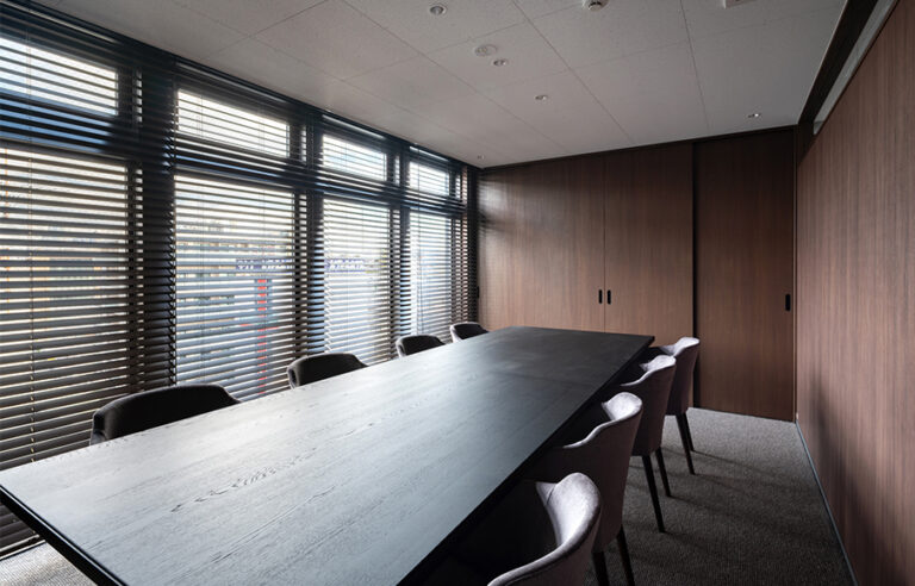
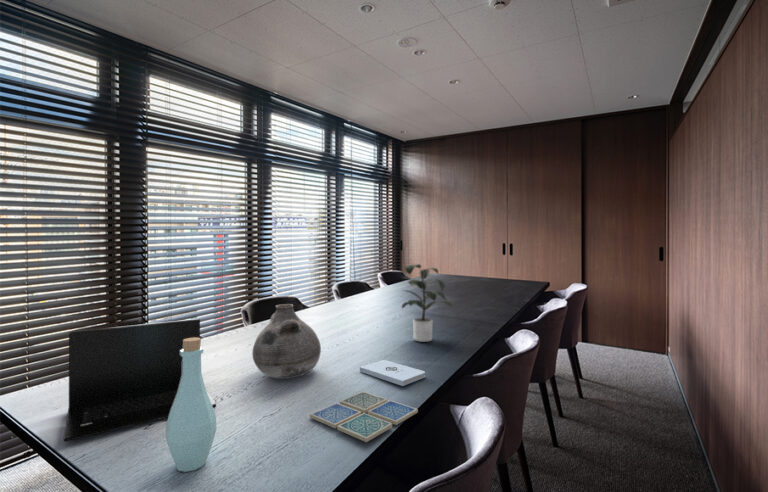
+ vase [251,303,322,380]
+ laptop [63,318,217,442]
+ notepad [359,359,426,387]
+ bottle [165,337,217,473]
+ drink coaster [309,390,419,443]
+ potted plant [401,263,453,343]
